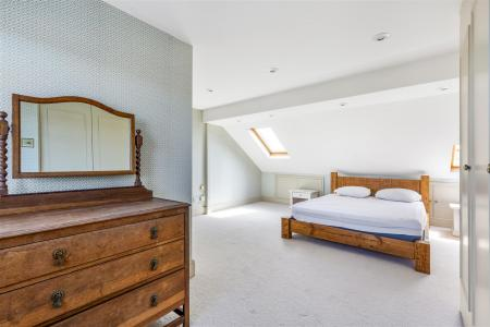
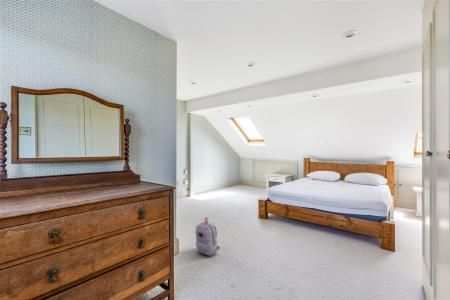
+ backpack [195,216,221,257]
